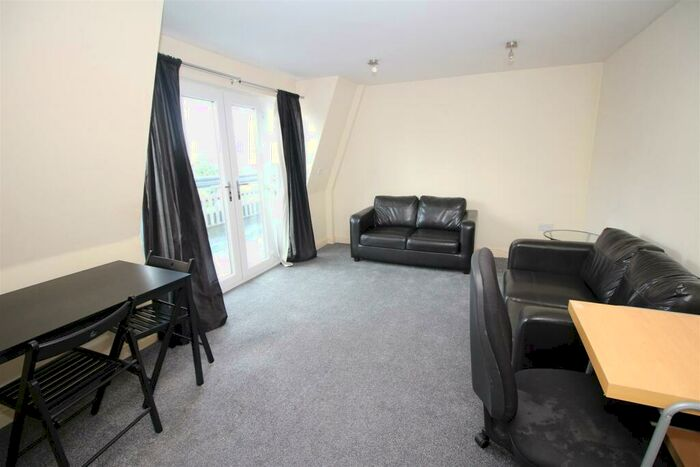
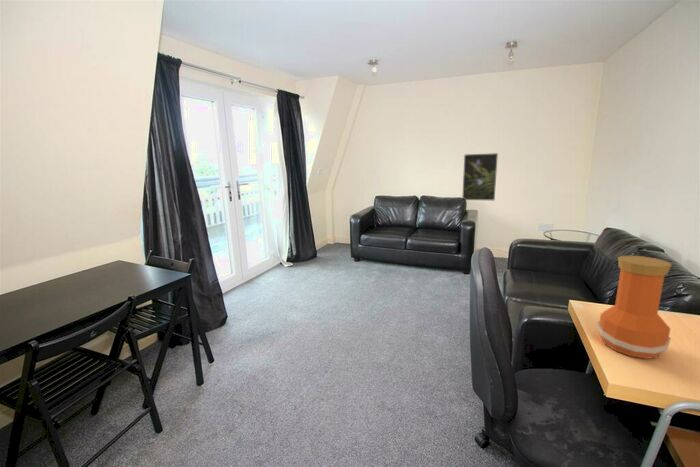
+ vase [596,255,673,360]
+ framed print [461,152,499,201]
